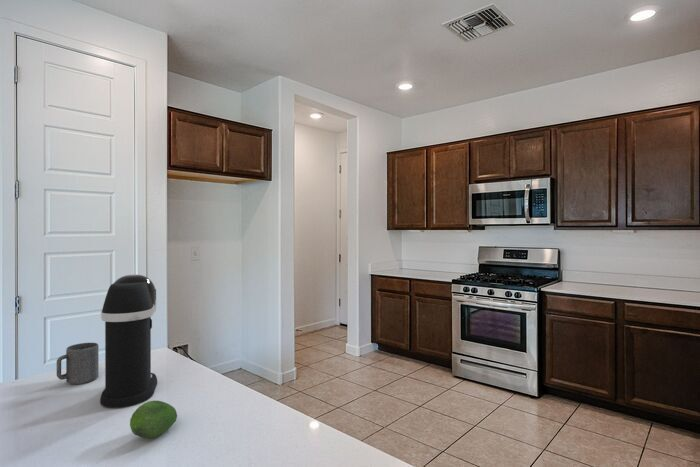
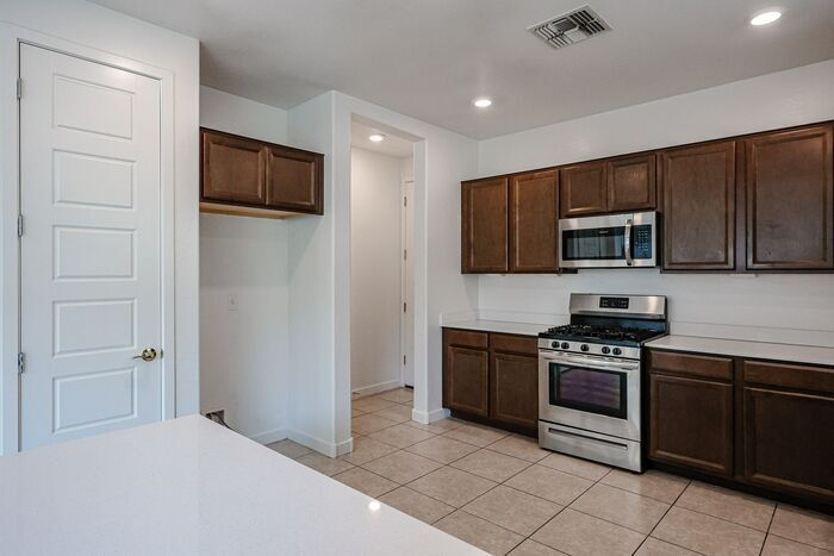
- mug [56,342,99,385]
- fruit [129,400,178,439]
- coffee maker [99,274,158,409]
